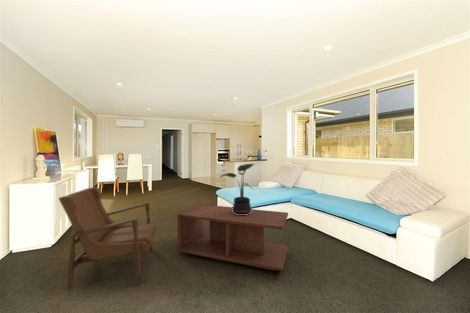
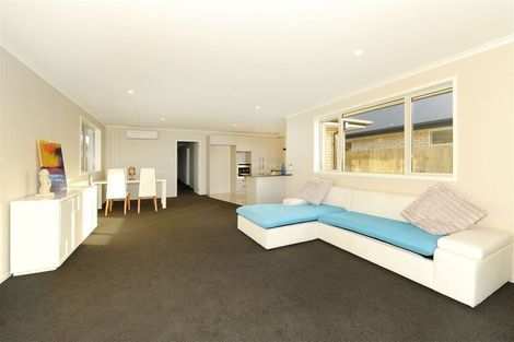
- coffee table [176,203,289,272]
- potted plant [219,163,256,215]
- armchair [58,186,158,290]
